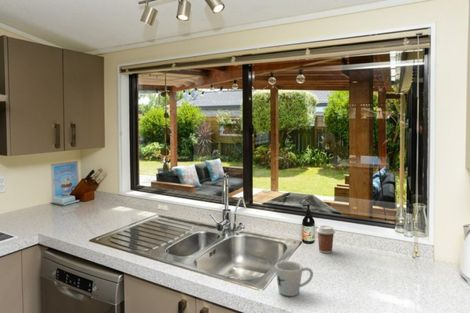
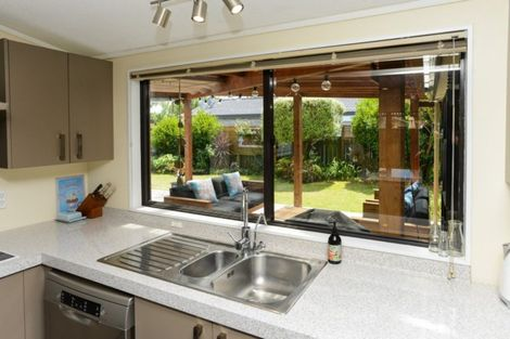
- mug [274,260,314,297]
- coffee cup [315,225,336,254]
